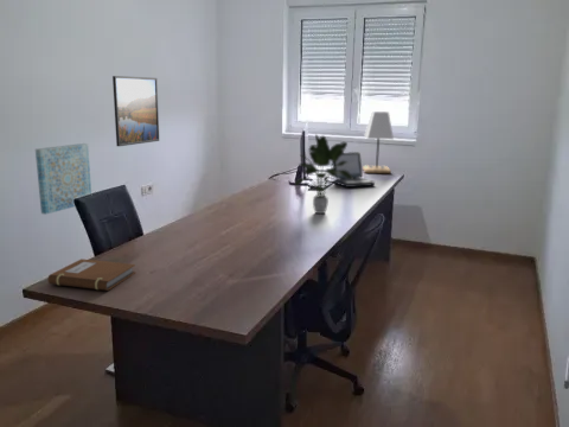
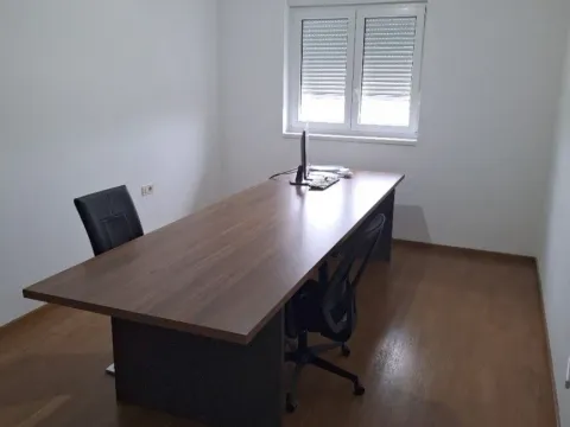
- laptop [327,151,376,189]
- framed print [111,75,160,147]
- wall art [34,142,92,216]
- potted plant [294,133,353,215]
- lamp [362,110,395,174]
- notebook [46,257,136,292]
